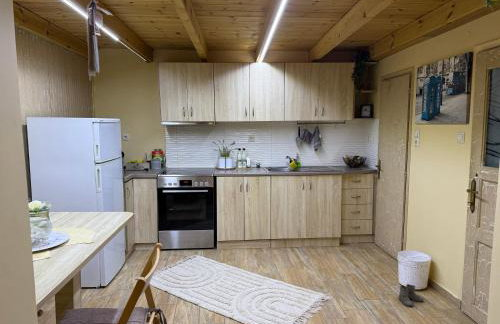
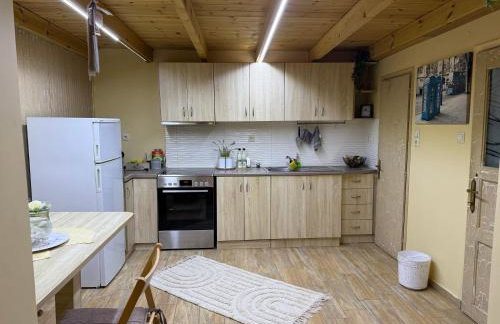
- boots [397,283,425,308]
